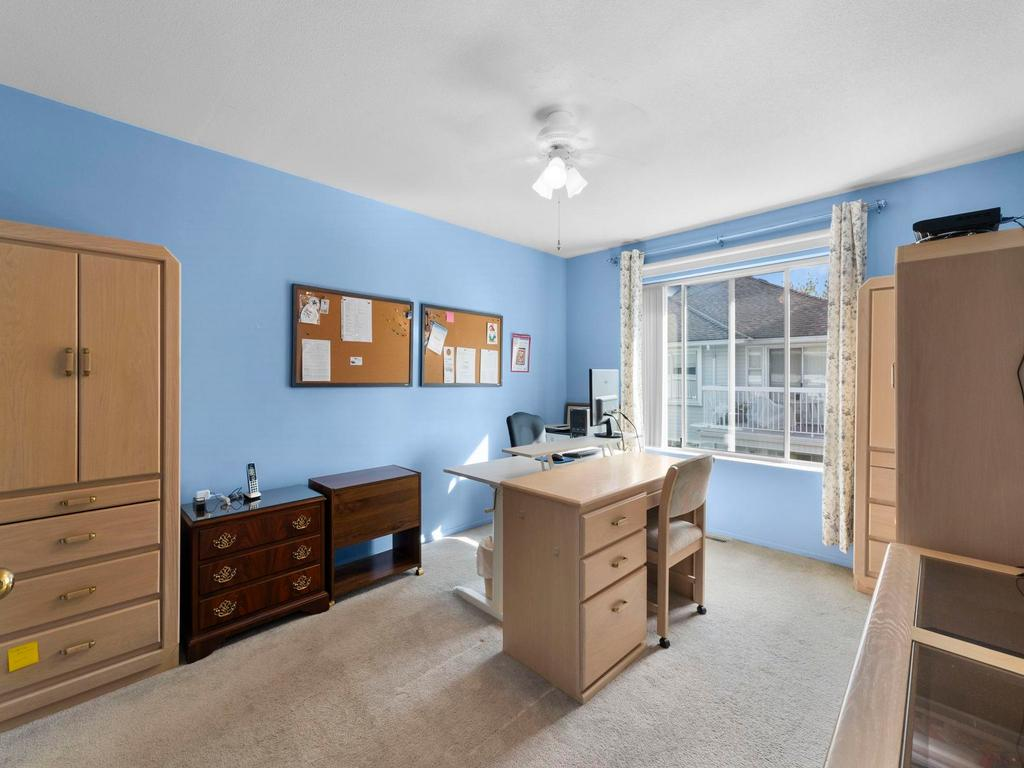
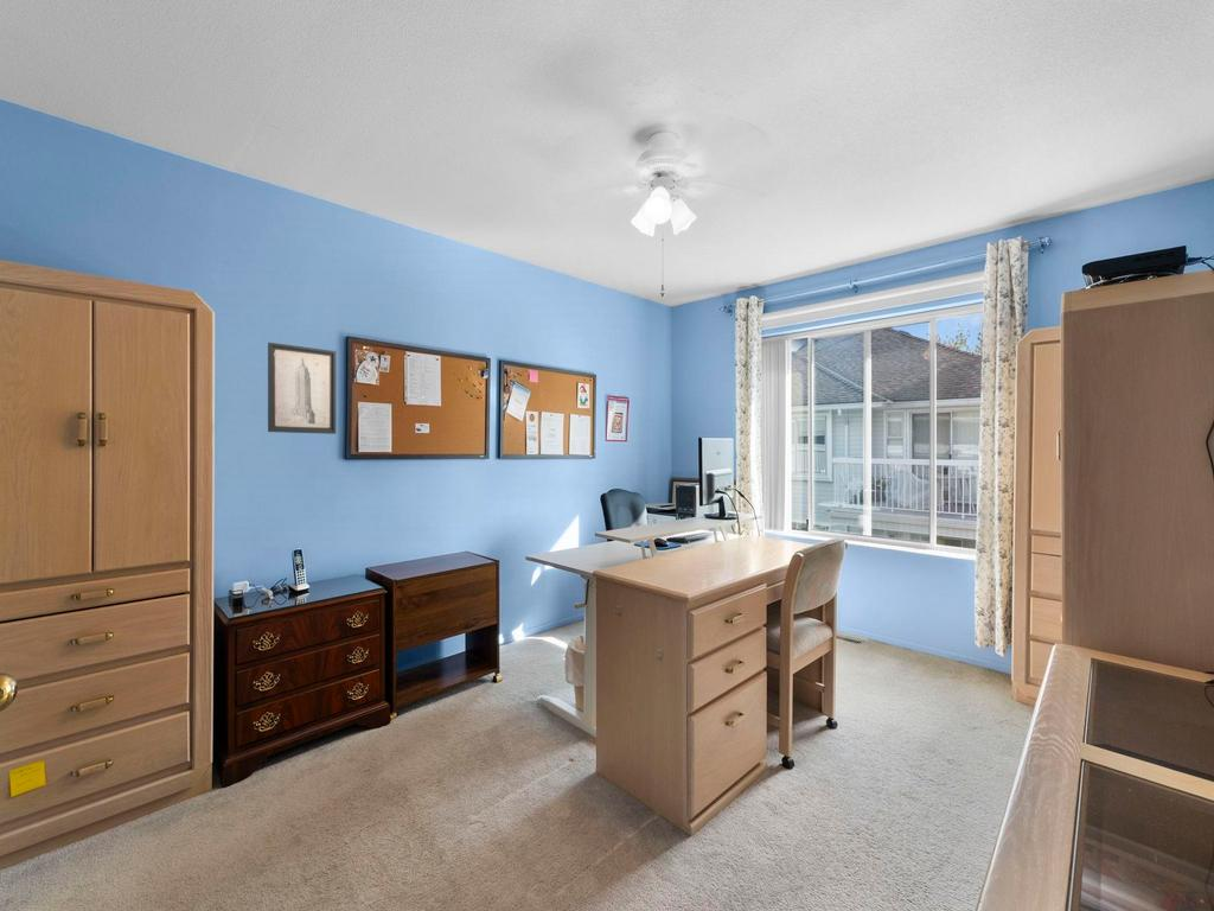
+ wall art [267,342,337,435]
